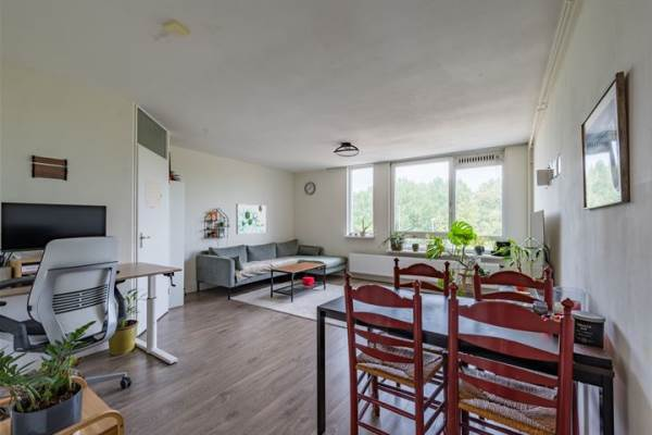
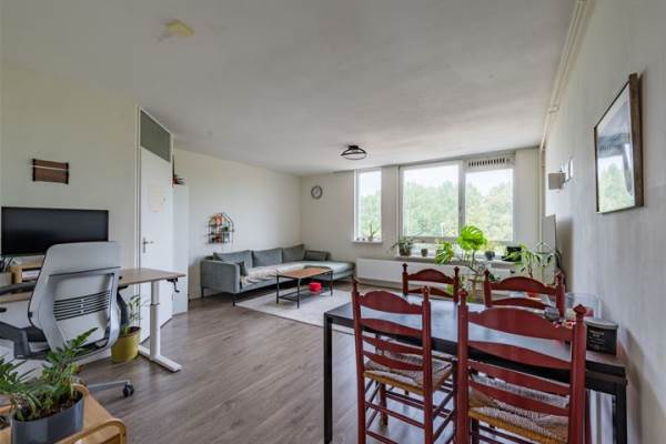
- wall art [235,202,268,235]
